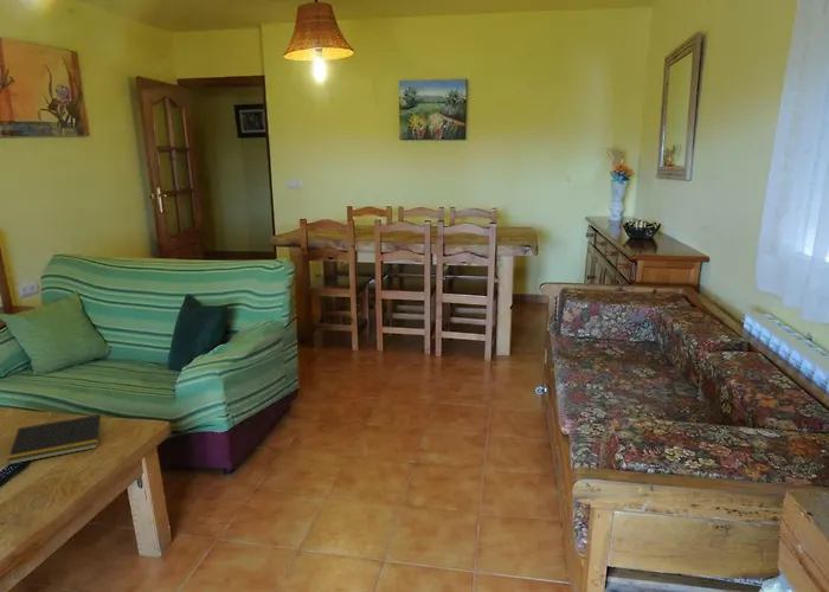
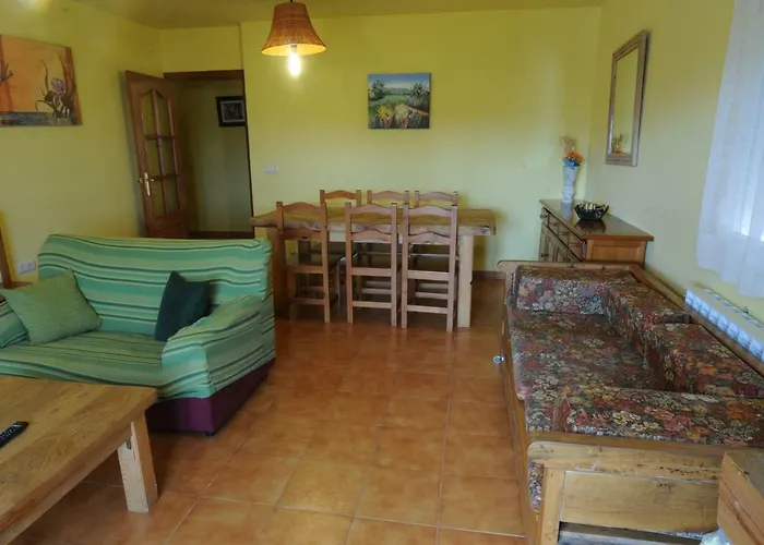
- notepad [7,413,102,465]
